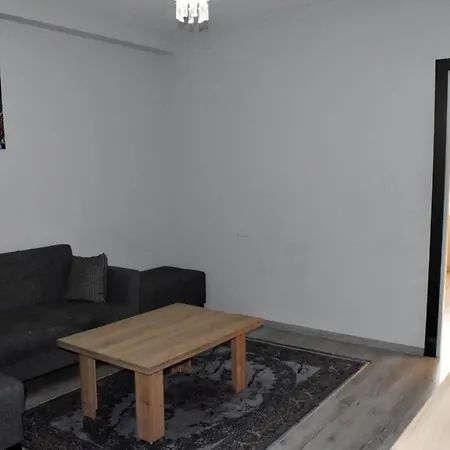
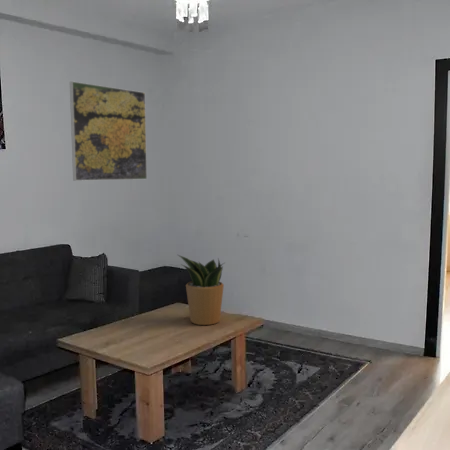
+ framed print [69,80,148,182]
+ potted plant [177,254,227,326]
